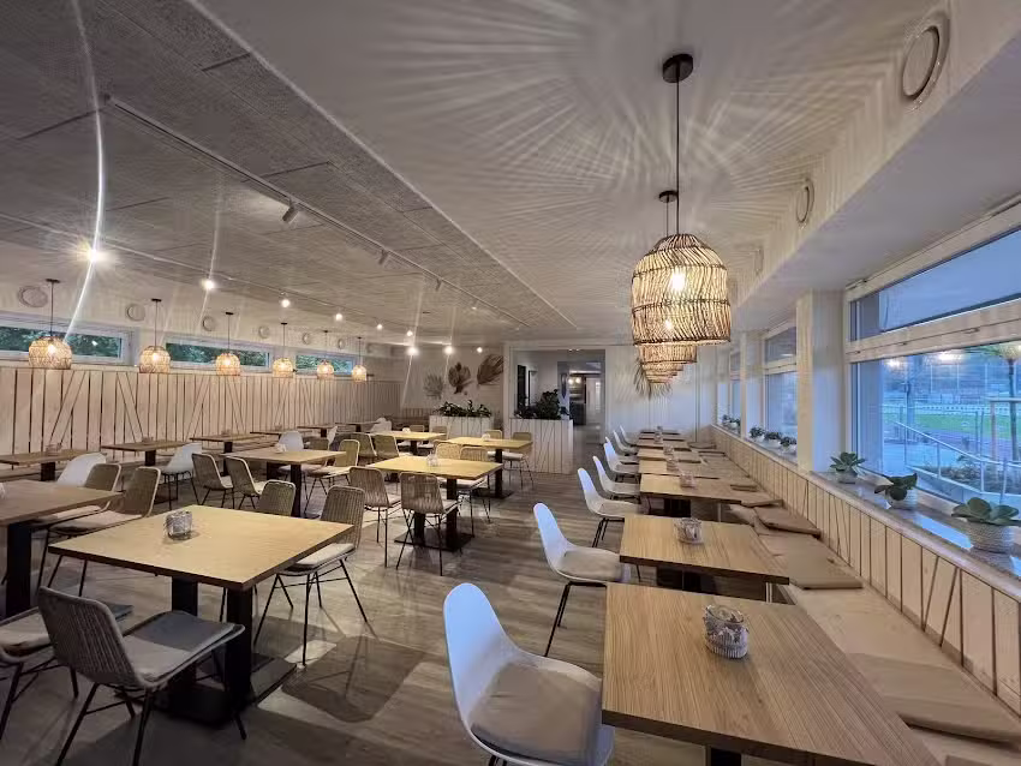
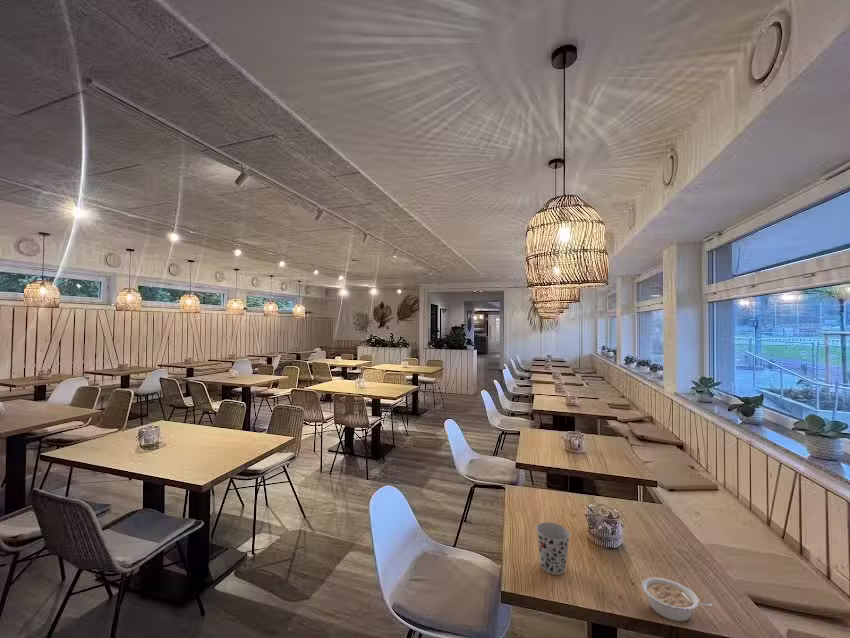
+ cup [535,521,571,576]
+ legume [641,577,713,622]
